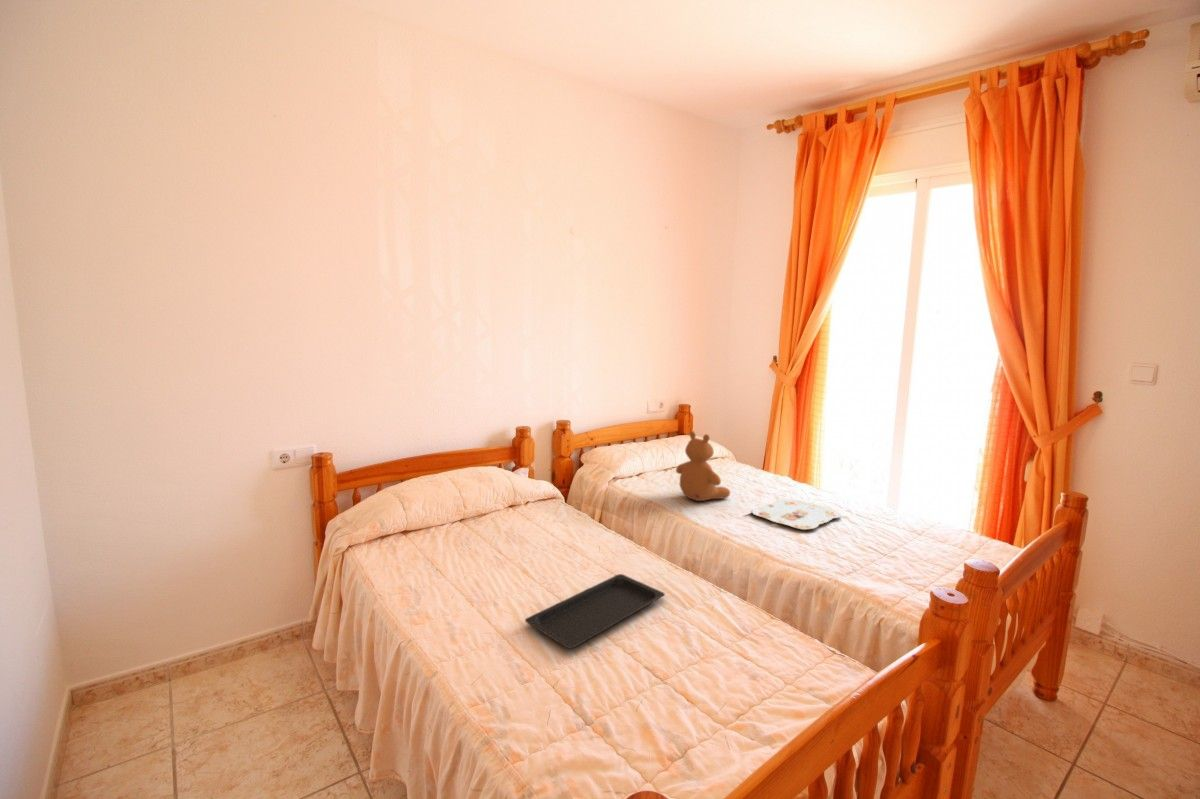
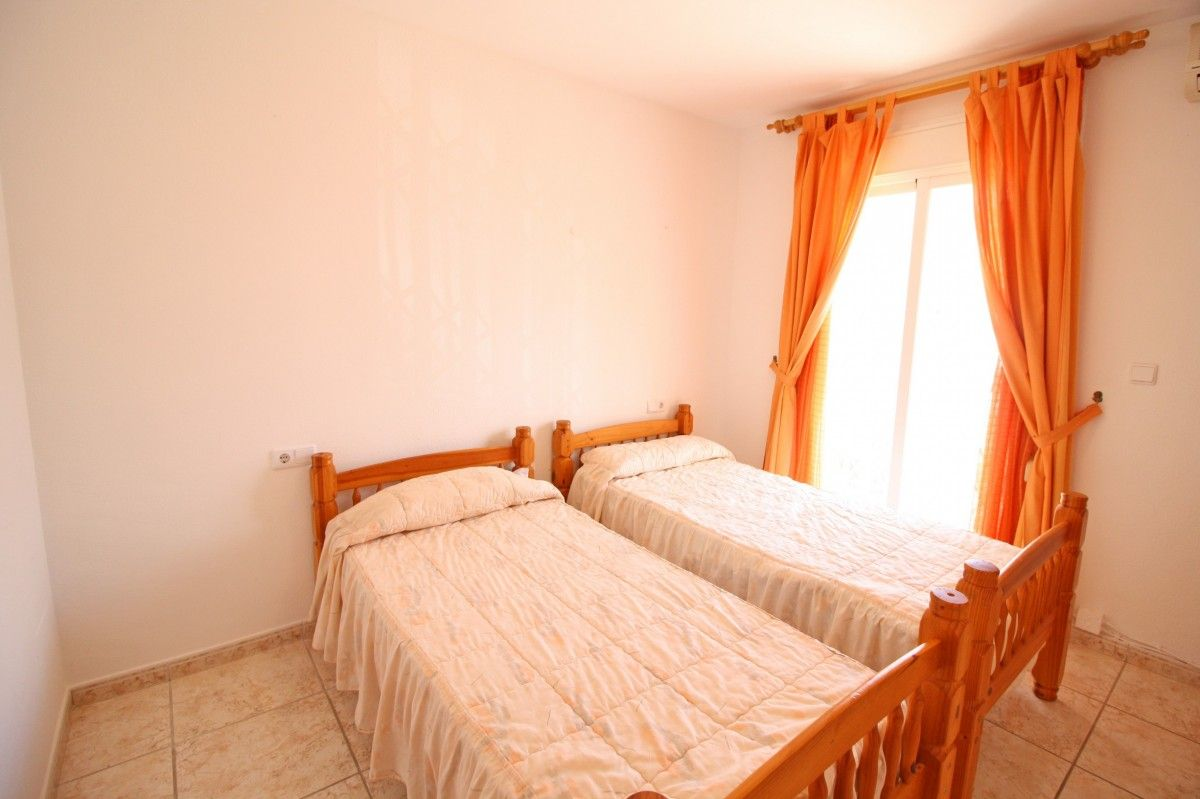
- serving tray [524,573,666,649]
- serving tray [751,498,843,531]
- teddy bear [675,430,731,502]
